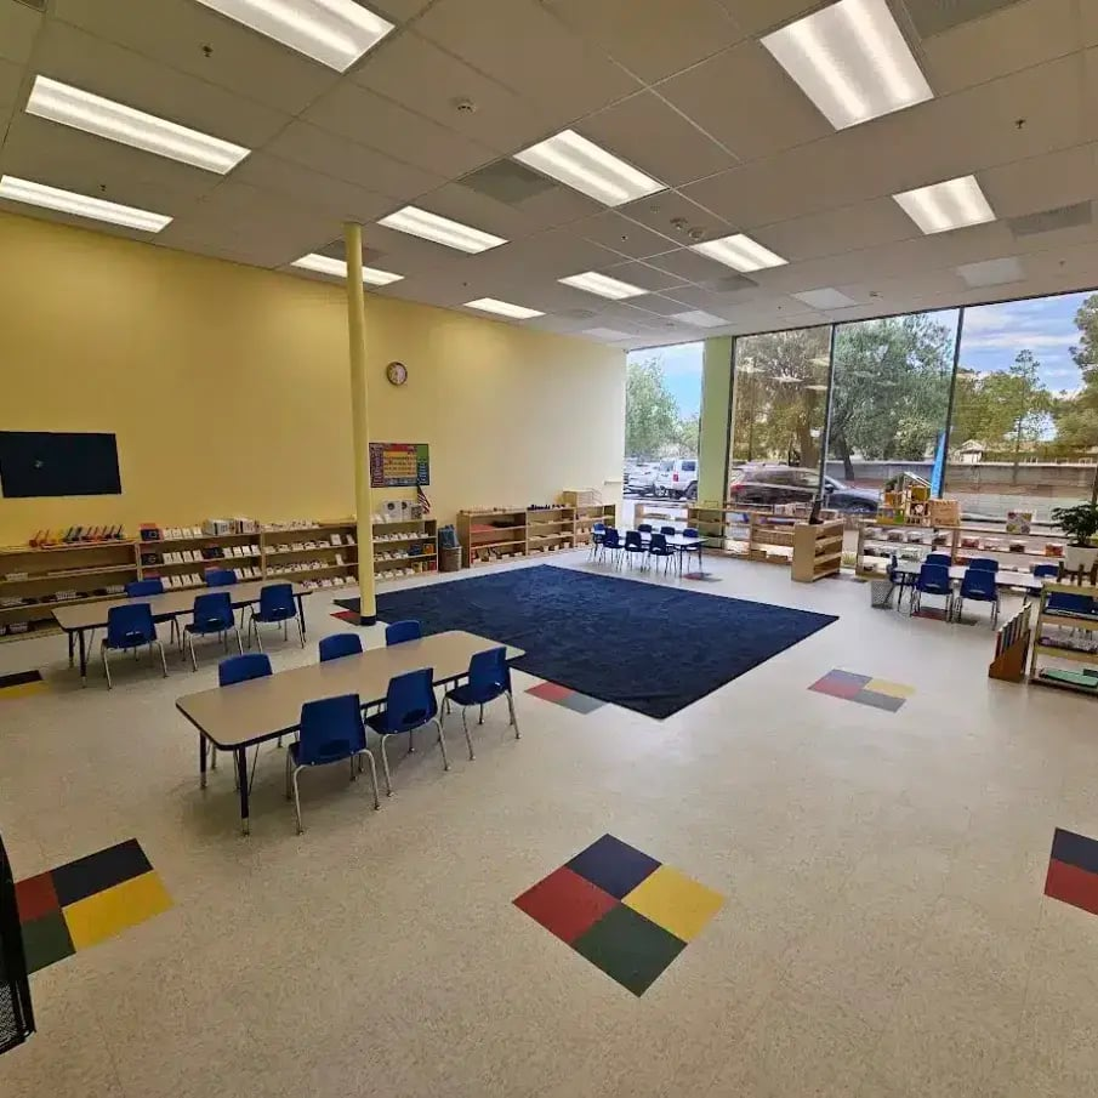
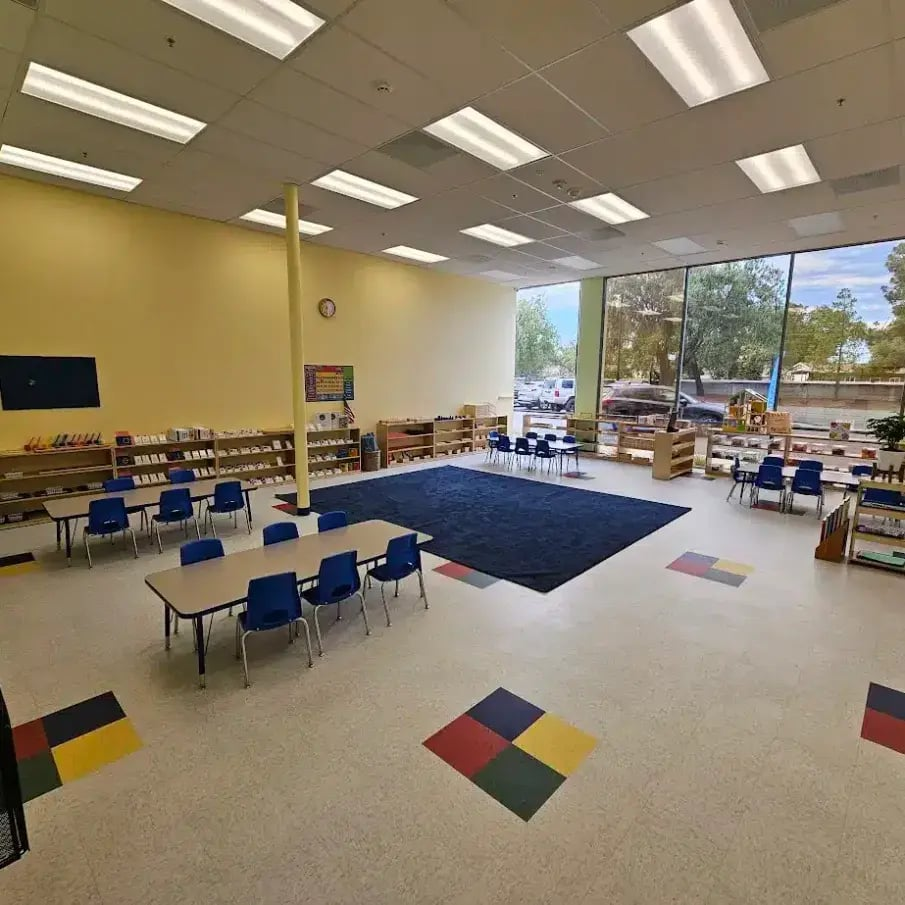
- waste bin [869,580,898,610]
